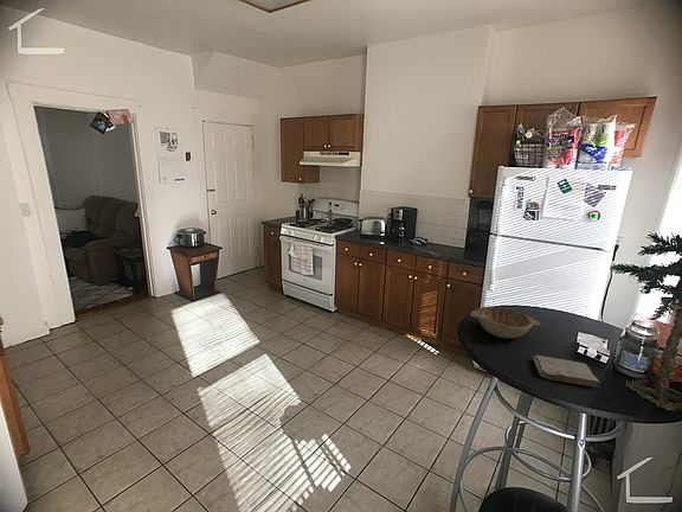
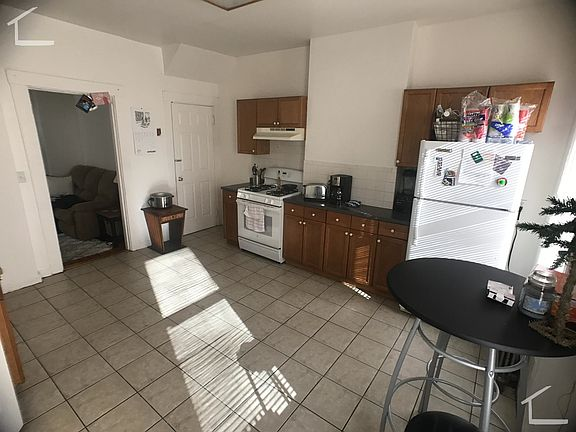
- decorative bowl [469,305,541,339]
- washcloth [532,354,601,388]
